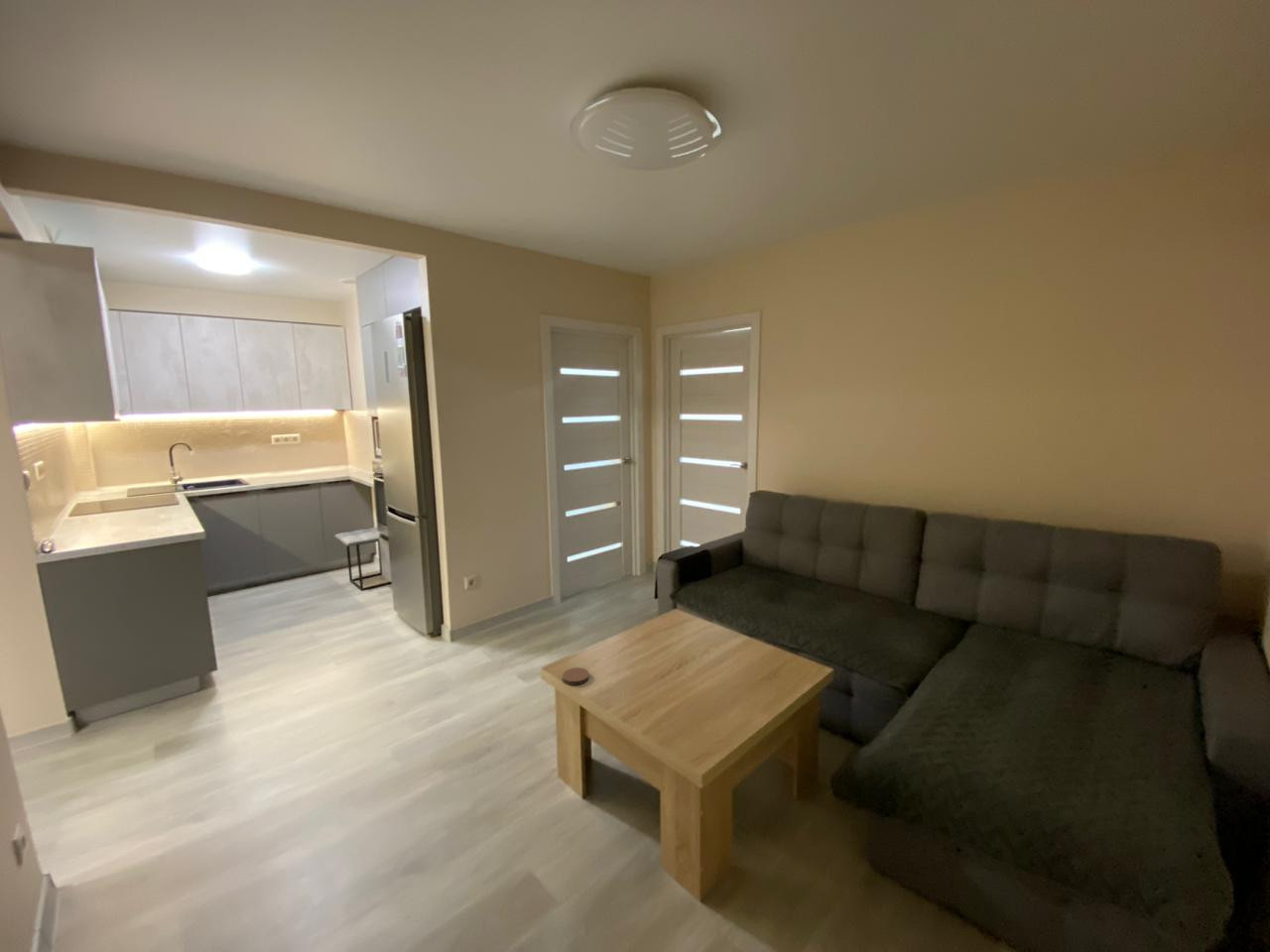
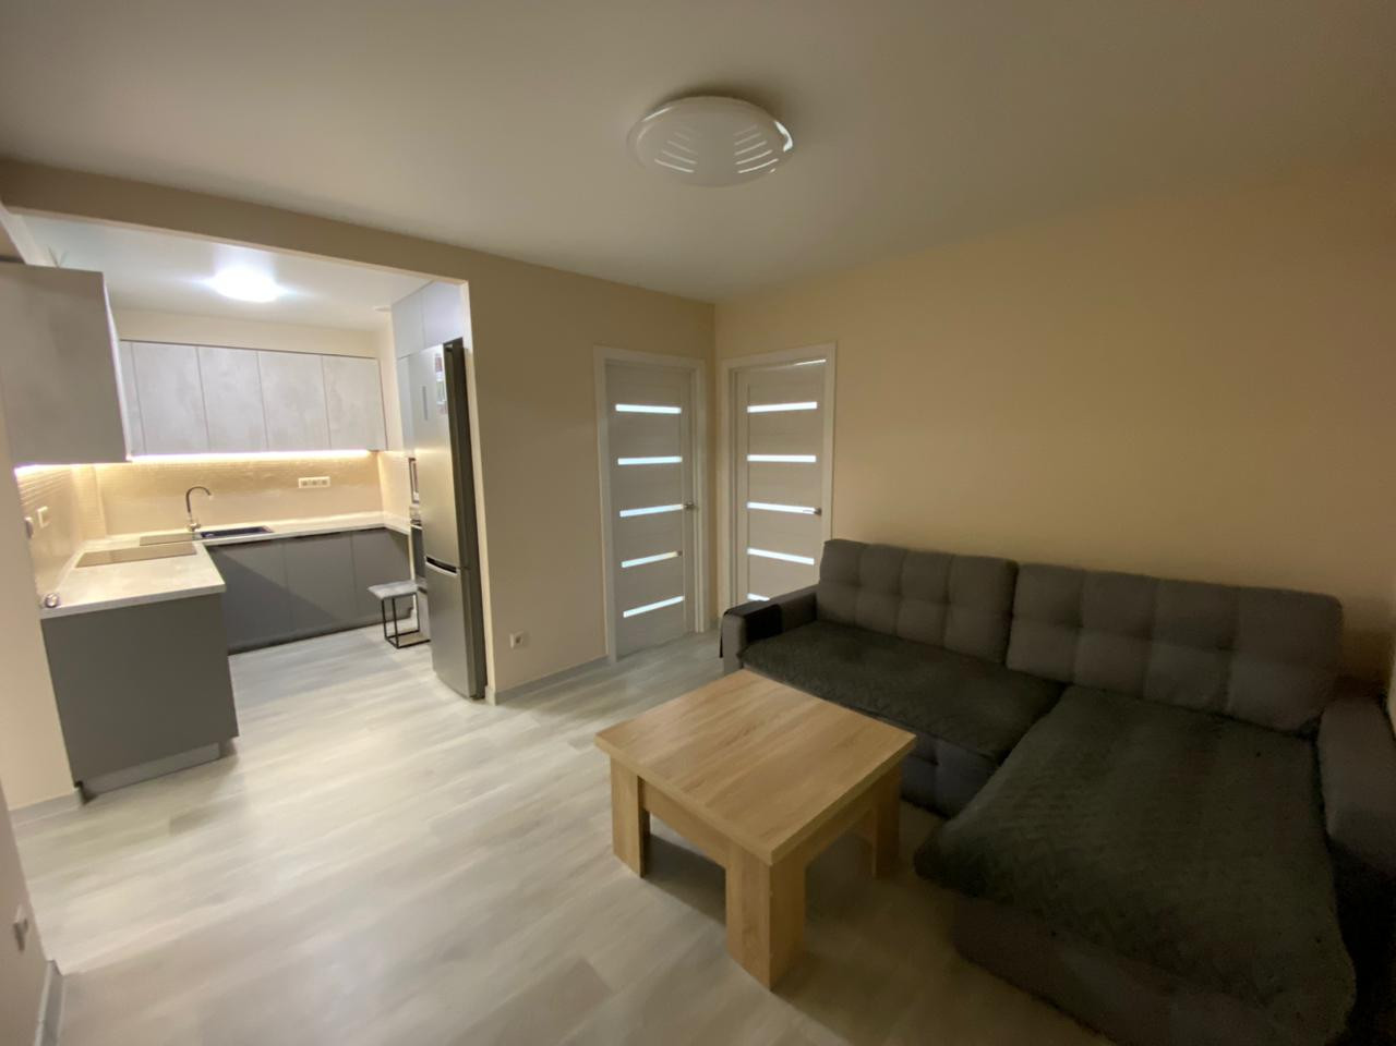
- coaster [562,666,590,686]
